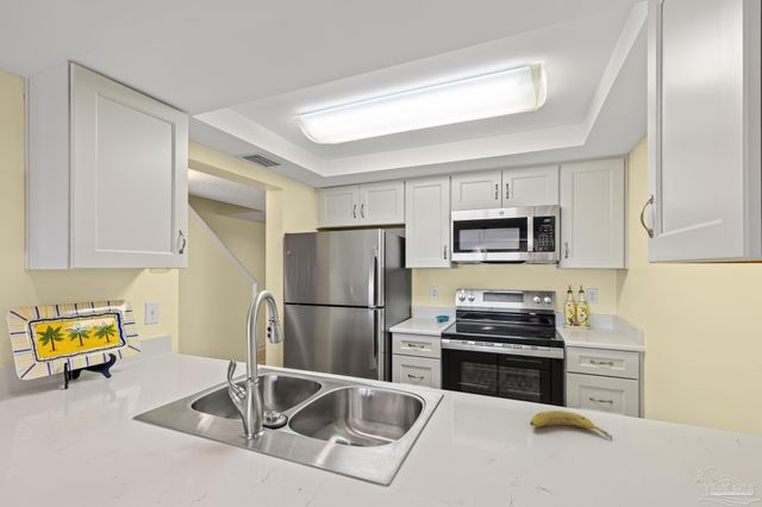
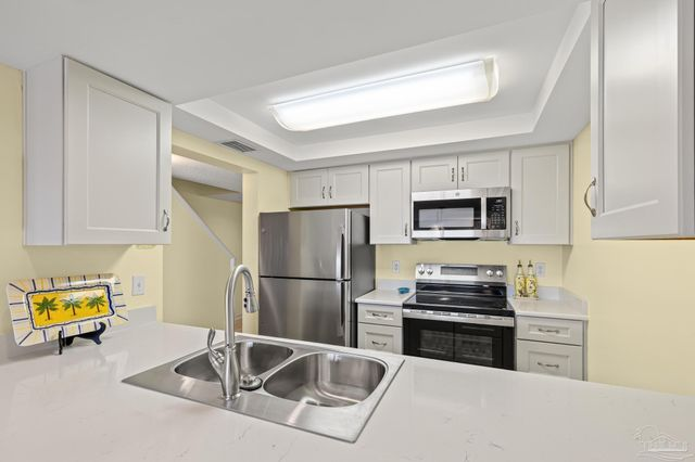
- fruit [529,409,613,439]
